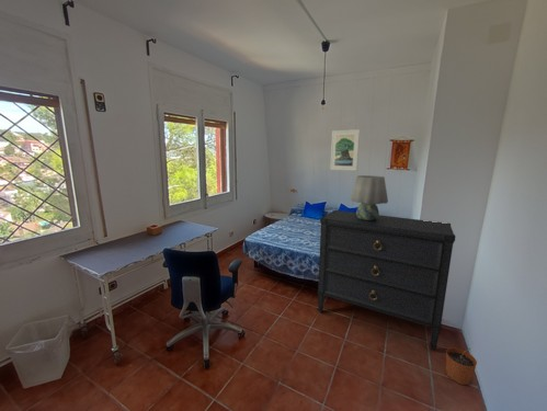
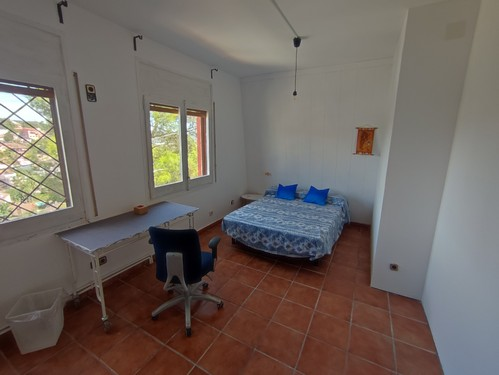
- plant pot [445,346,478,386]
- table lamp [349,174,389,220]
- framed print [329,128,361,172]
- dresser [316,209,456,352]
